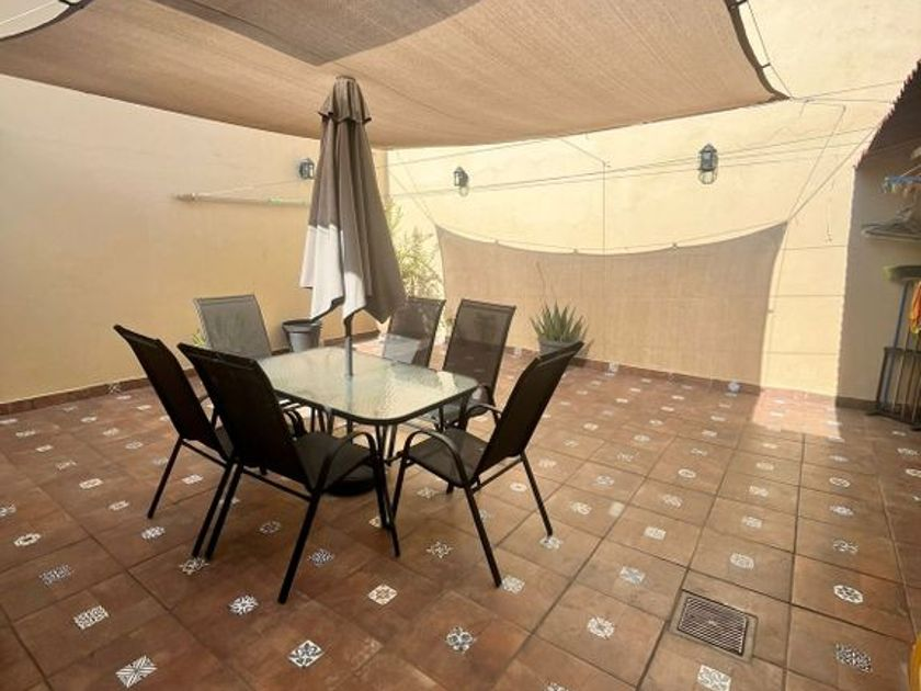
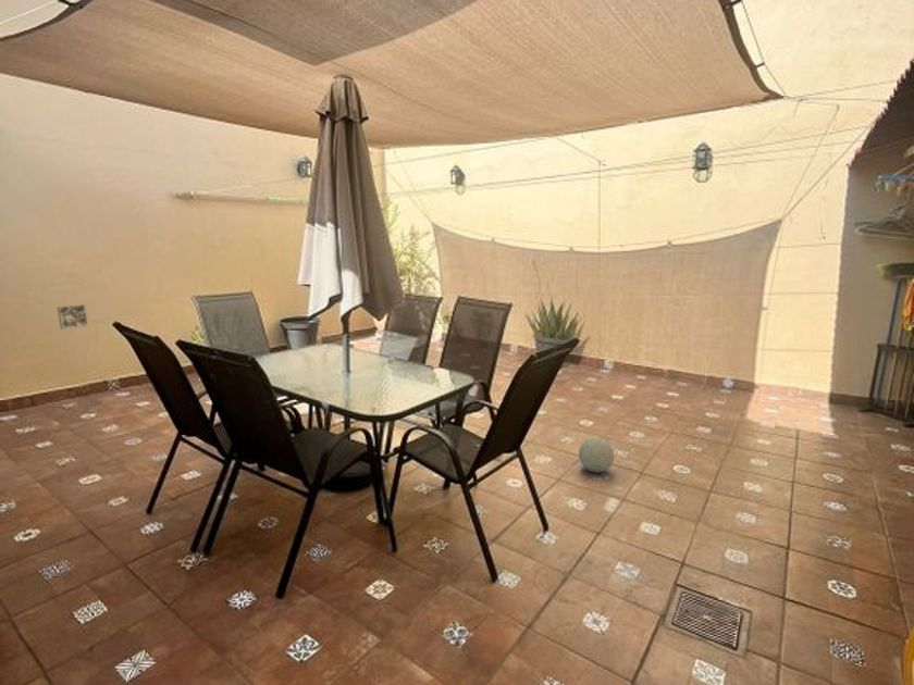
+ ball [578,436,615,474]
+ decorative tile [57,303,89,331]
